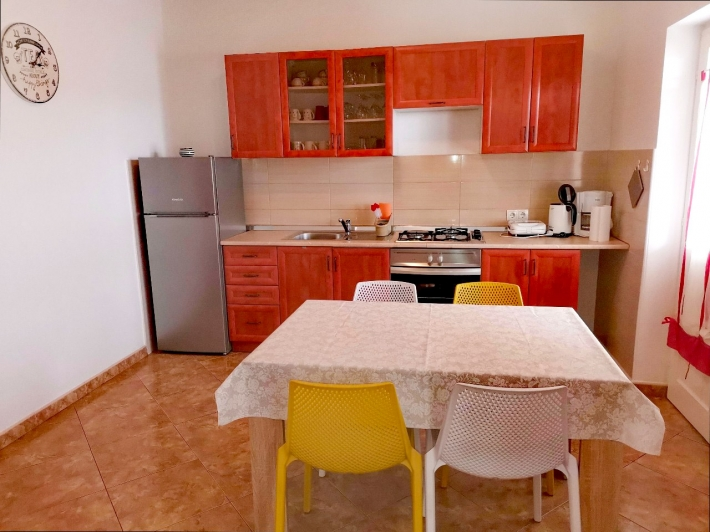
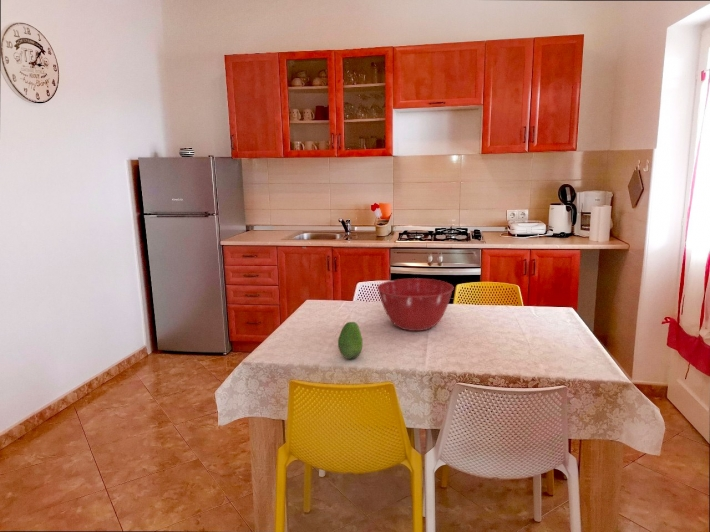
+ fruit [337,321,363,360]
+ mixing bowl [376,277,455,332]
